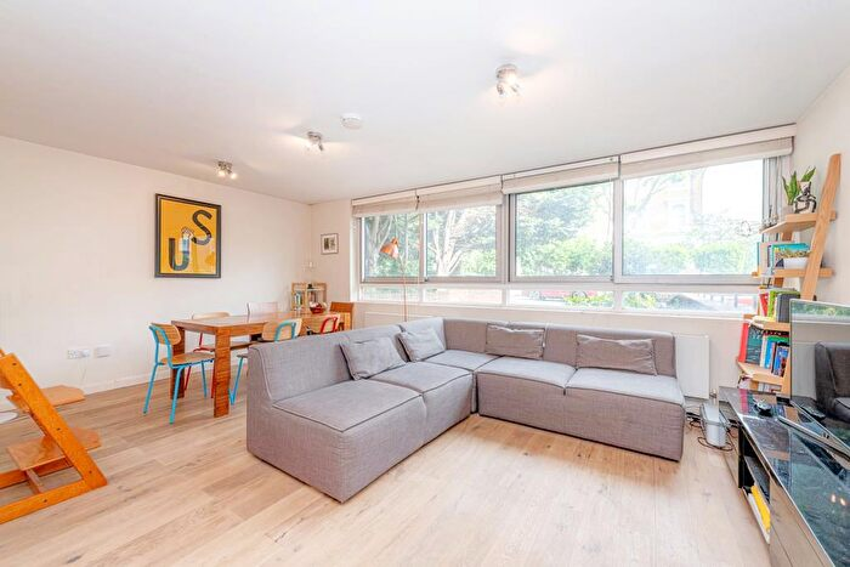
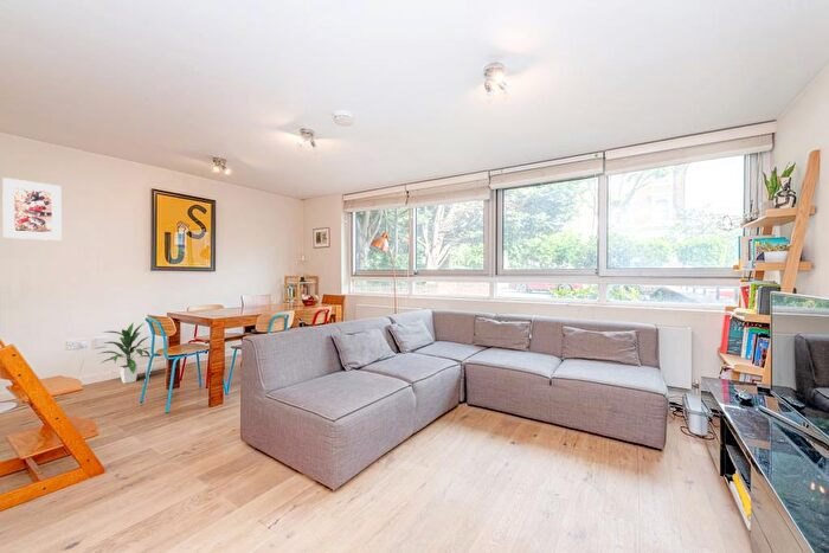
+ indoor plant [97,321,152,385]
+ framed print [1,176,63,242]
